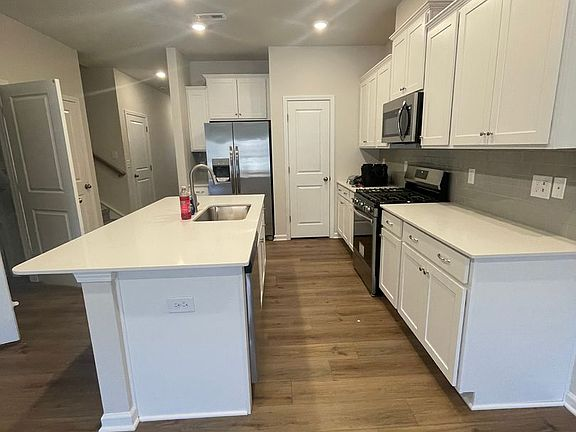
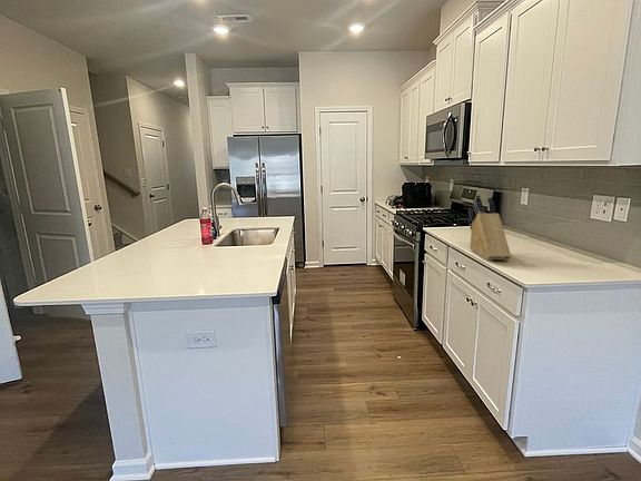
+ knife block [467,194,512,262]
